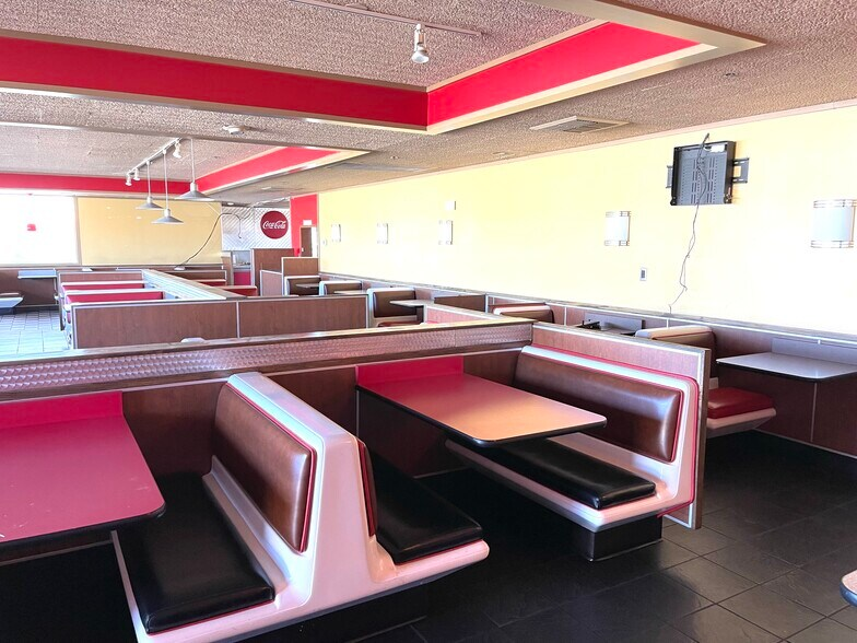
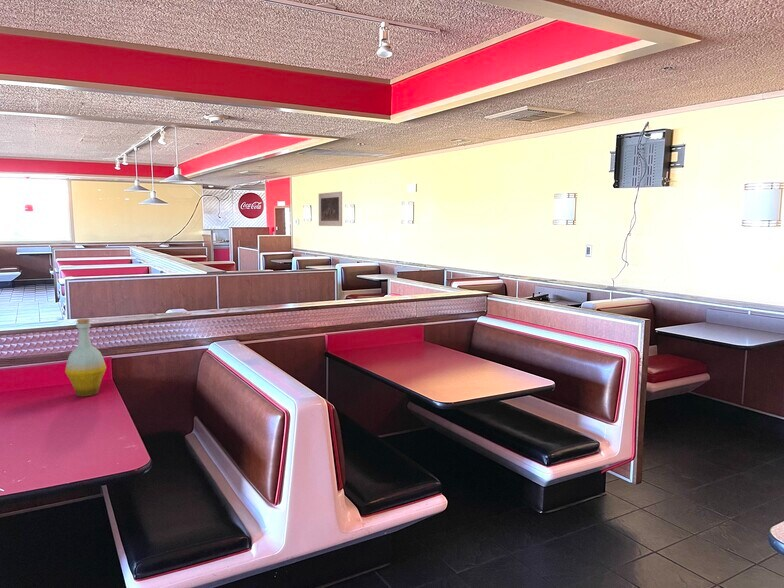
+ bottle [64,318,107,397]
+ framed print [318,191,343,227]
